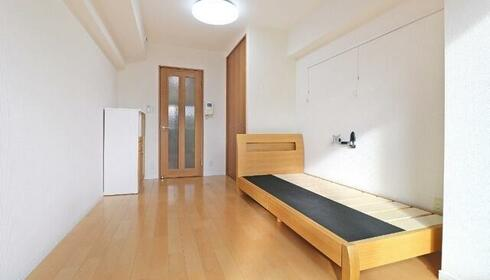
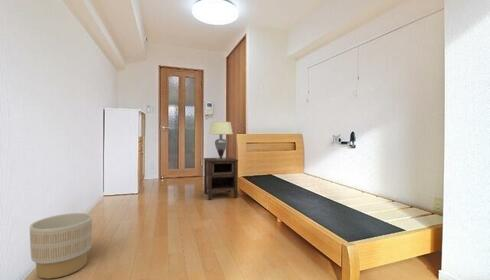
+ nightstand [203,156,239,201]
+ planter [29,212,93,280]
+ lampshade [208,121,234,159]
